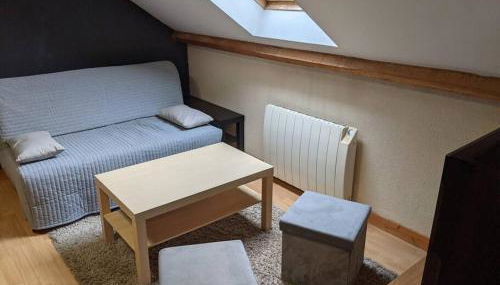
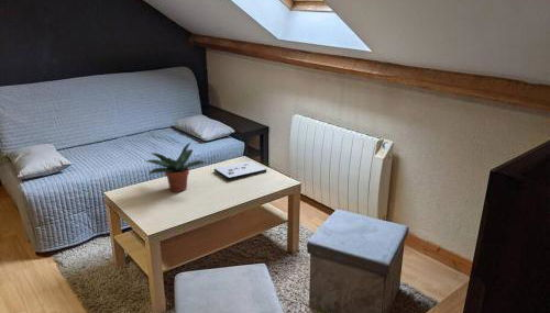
+ potted plant [146,142,208,193]
+ book [213,160,267,181]
